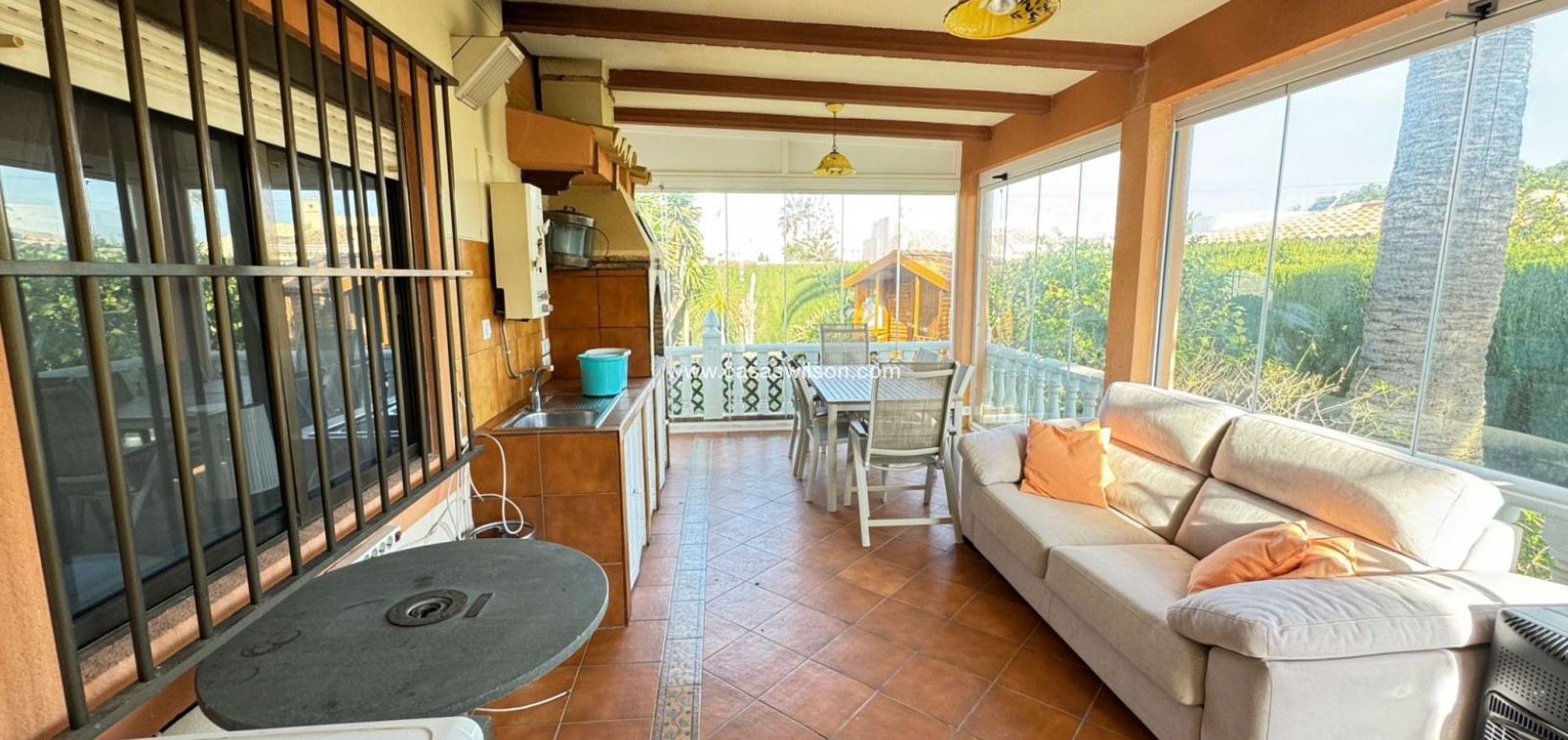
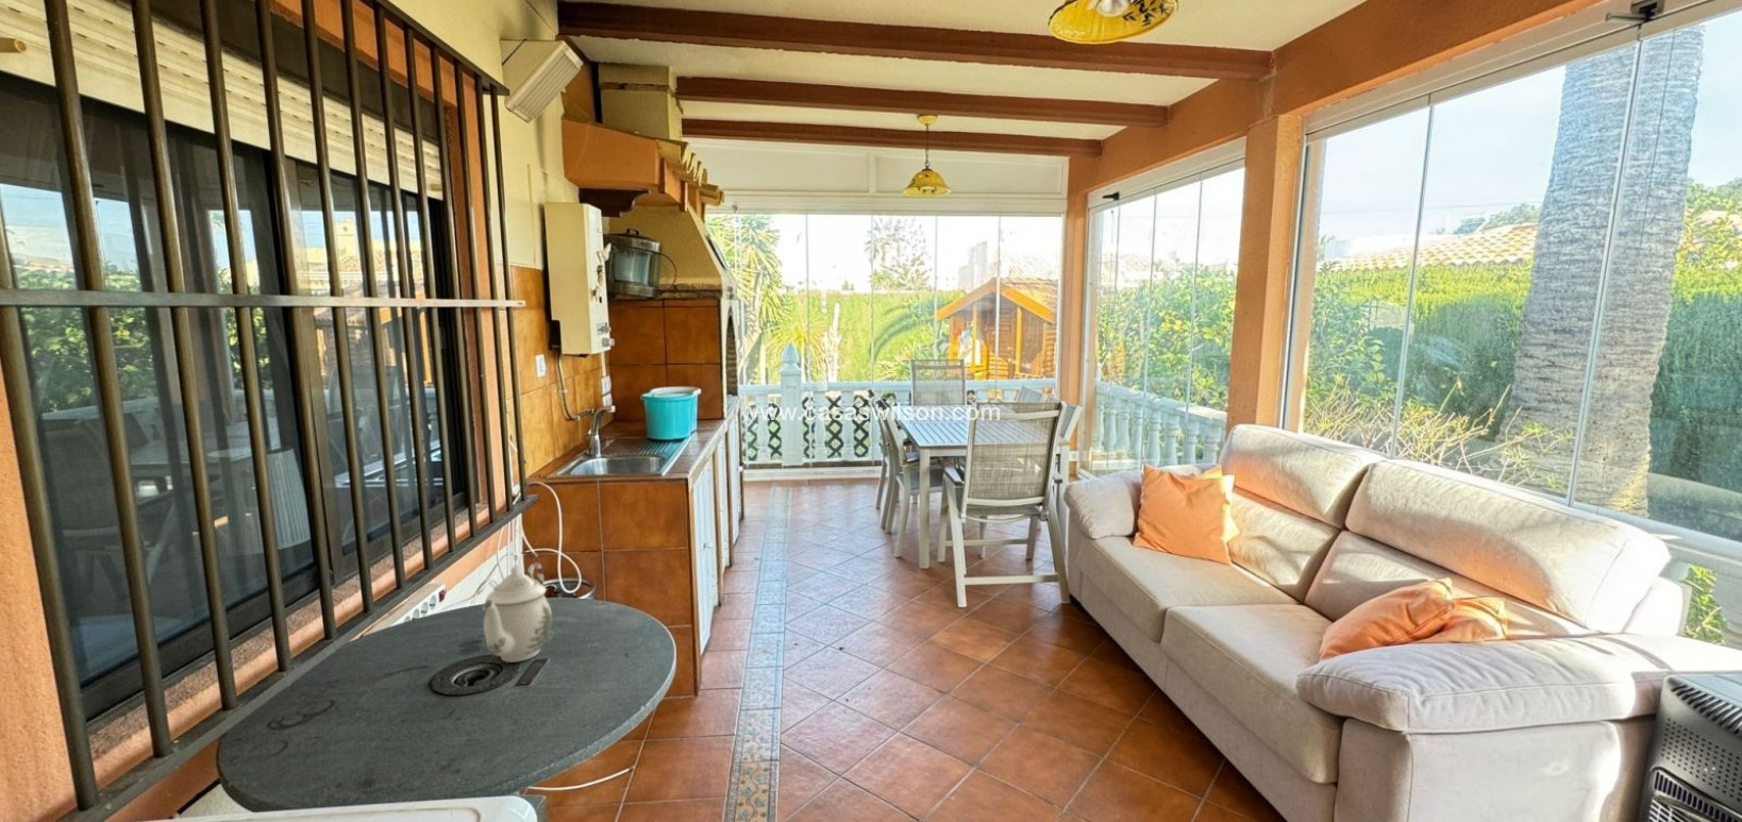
+ teapot [482,561,553,663]
